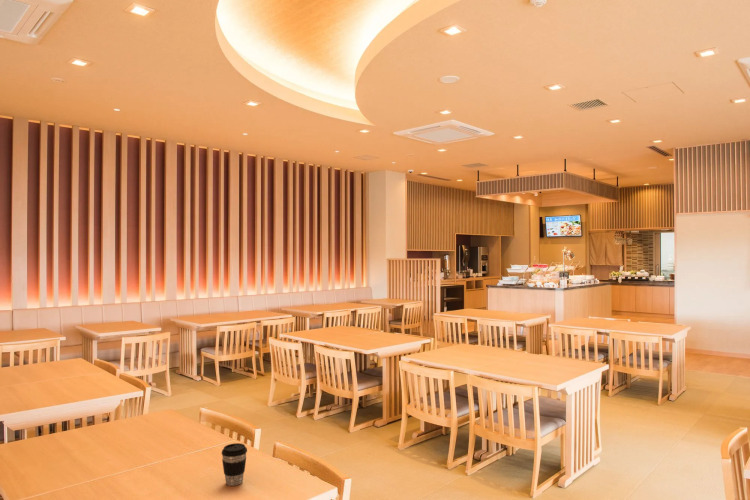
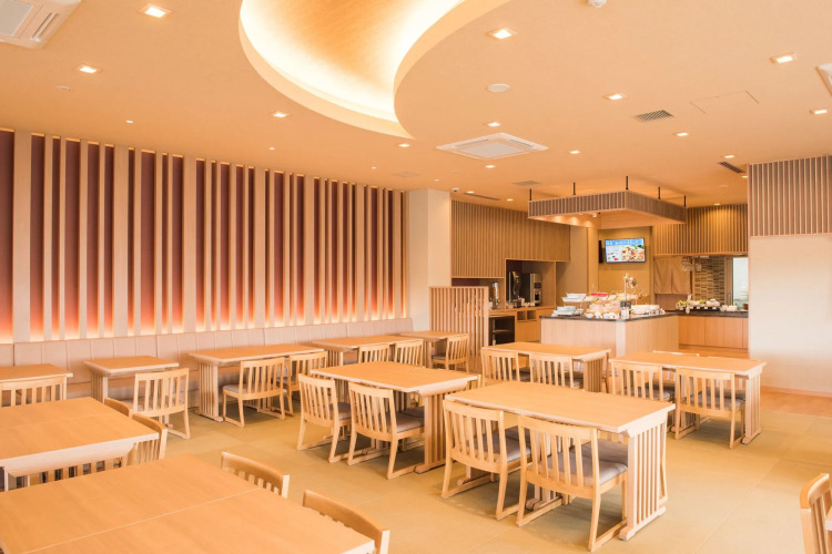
- coffee cup [221,442,248,487]
